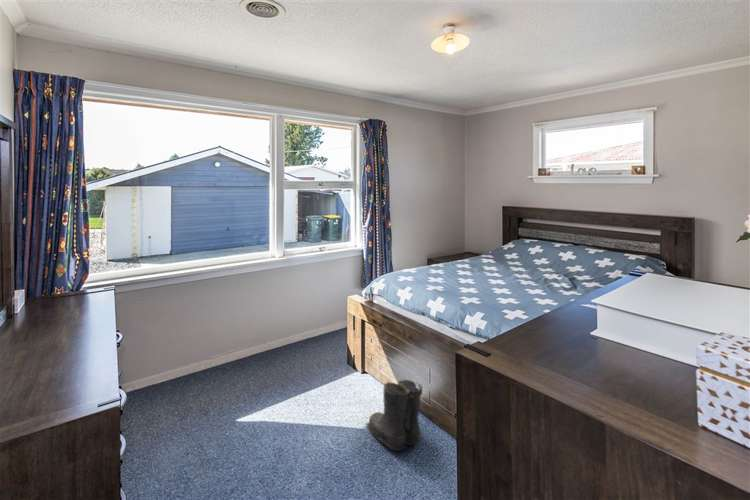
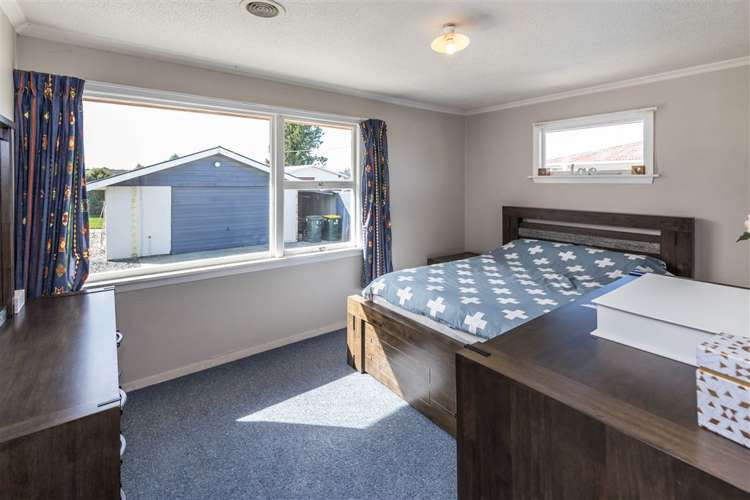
- boots [364,379,423,451]
